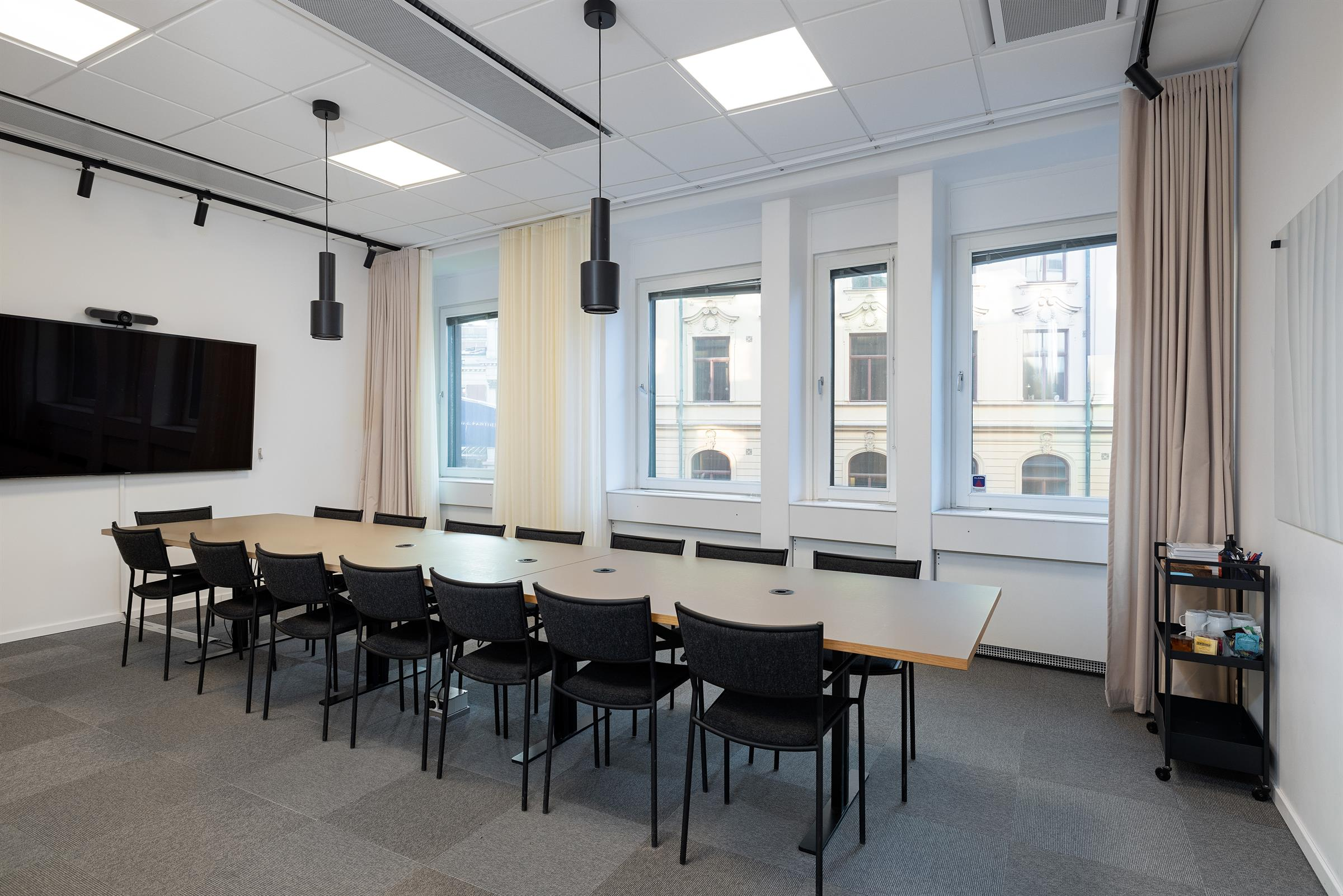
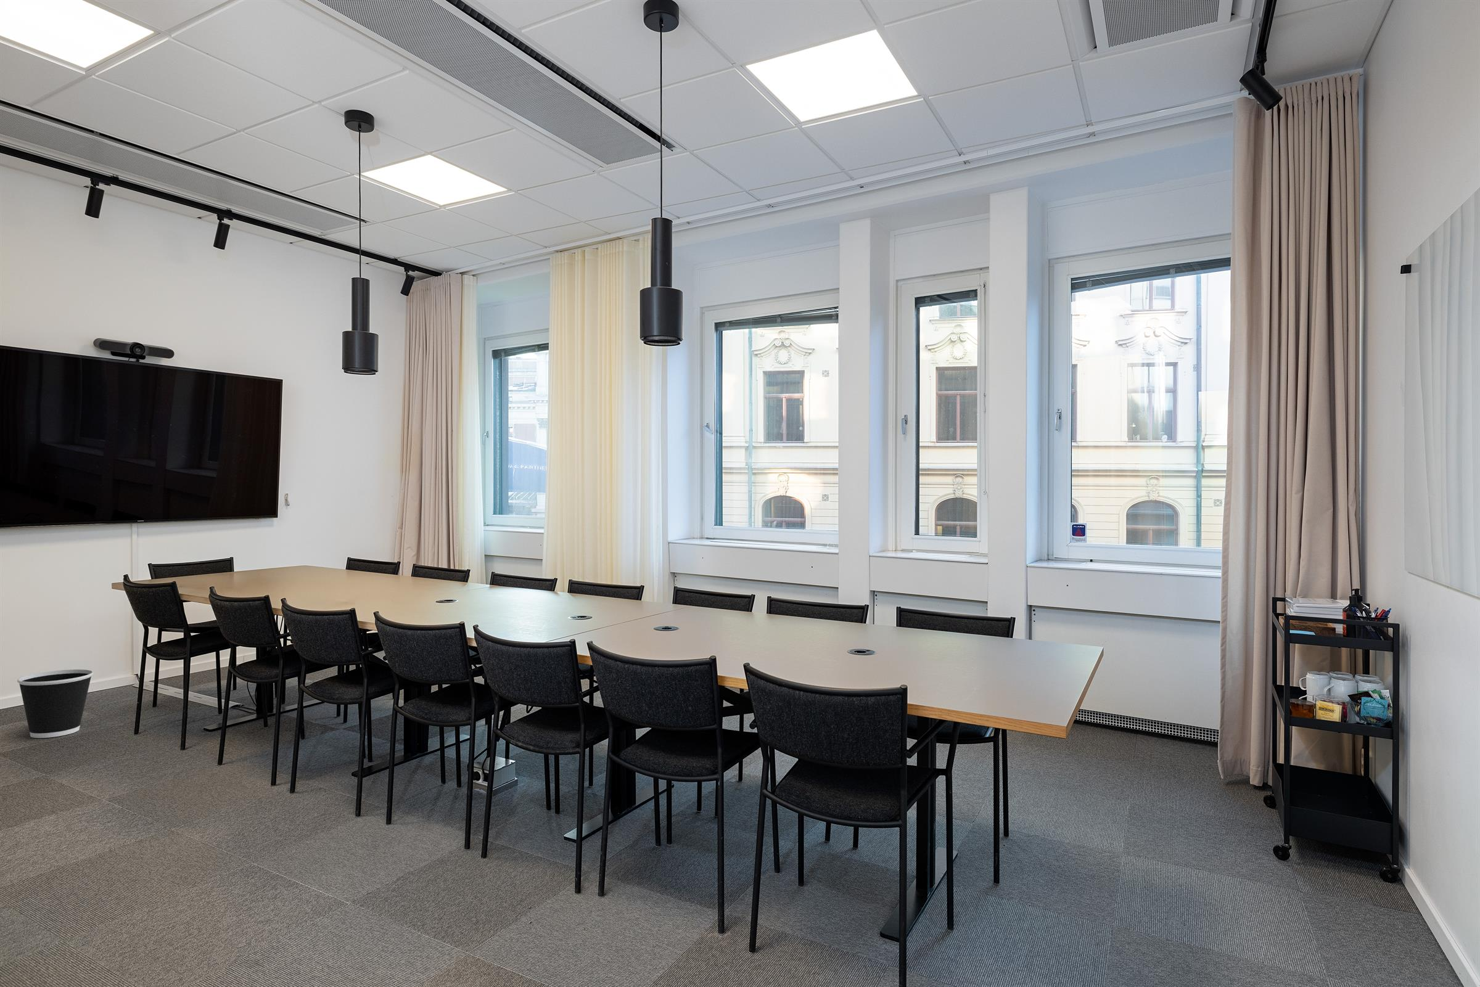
+ wastebasket [17,669,94,738]
